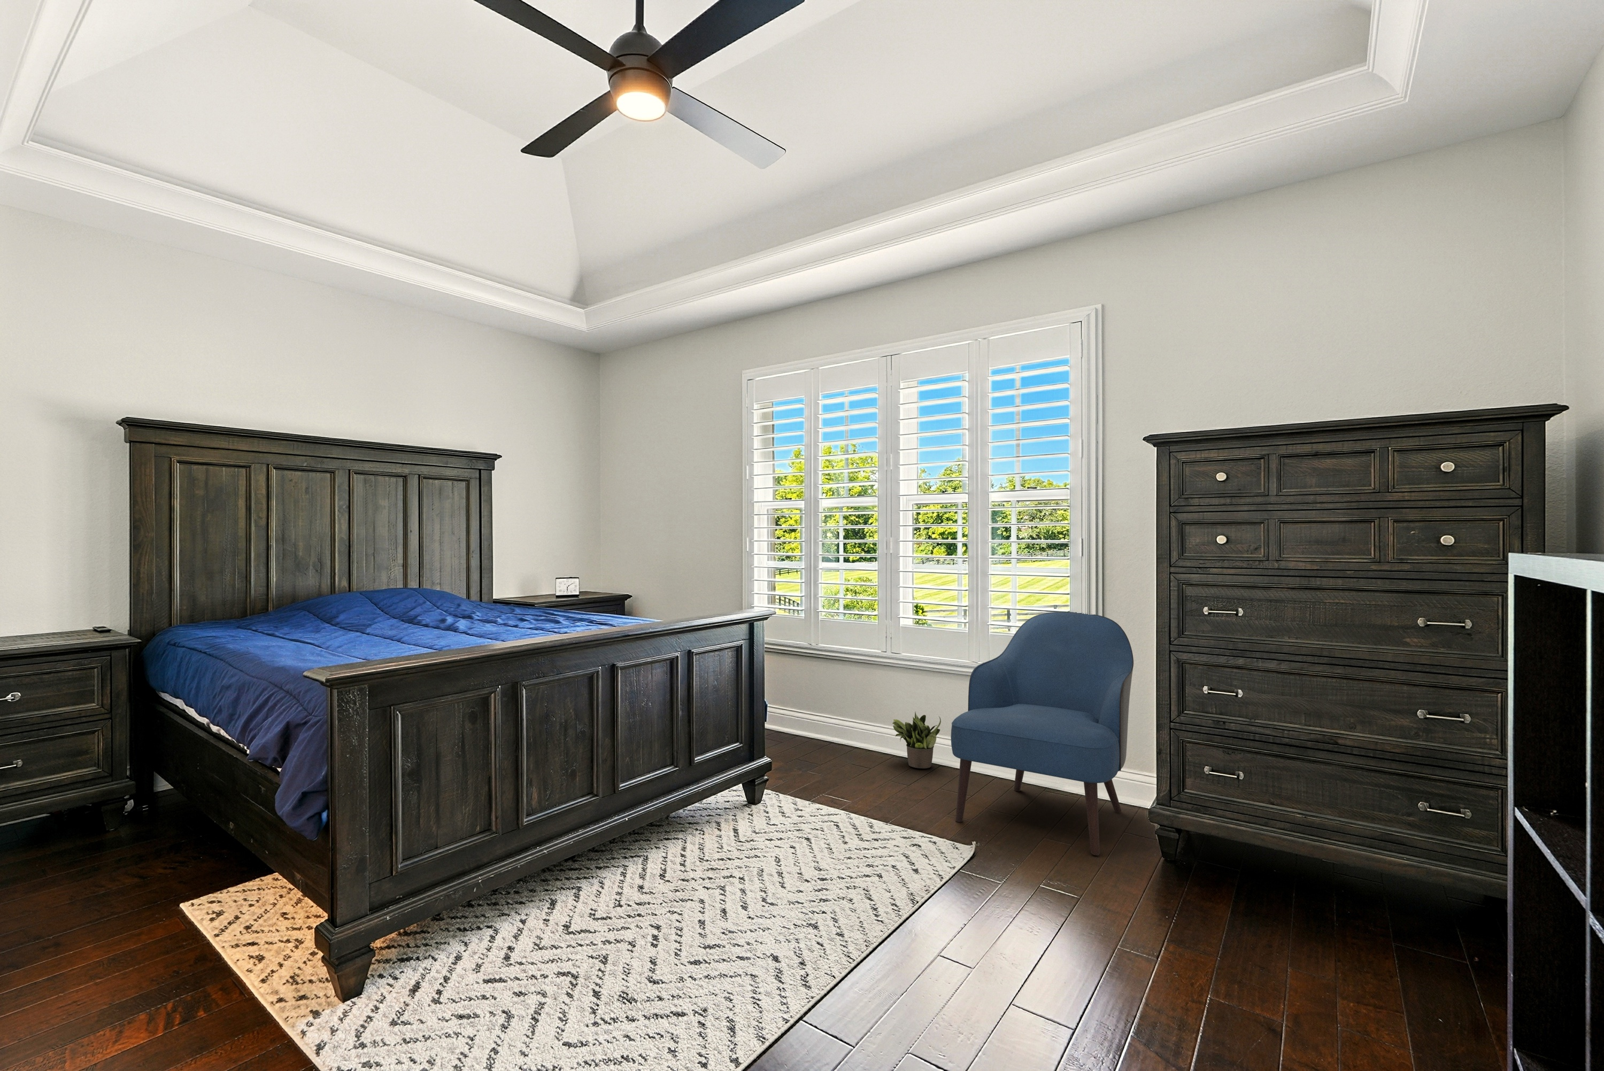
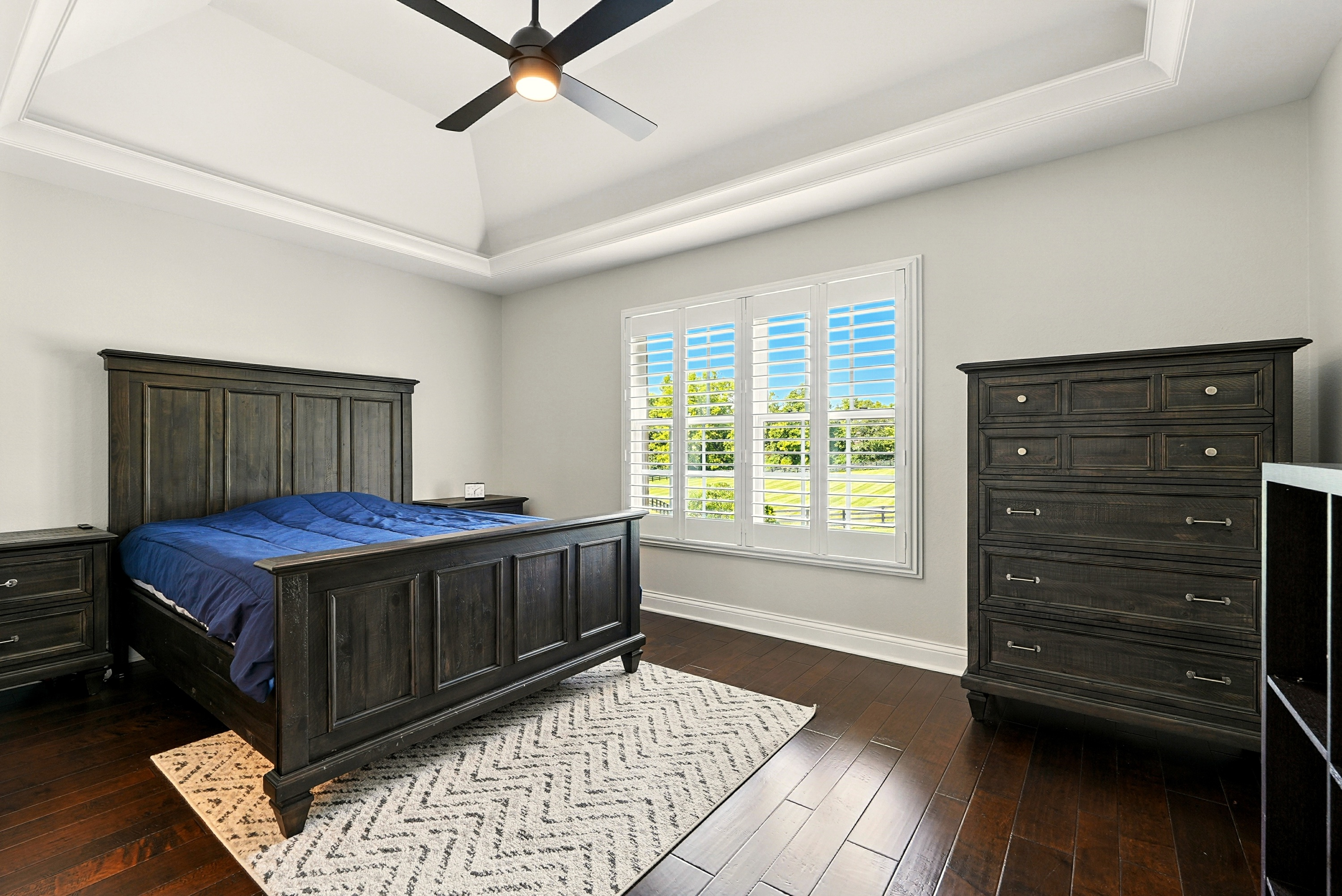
- potted plant [892,712,942,769]
- armchair [950,611,1134,856]
